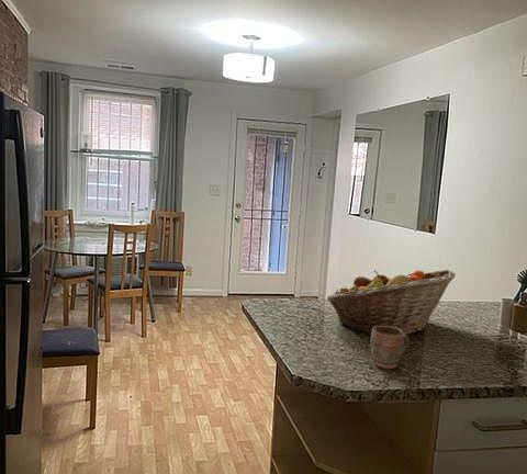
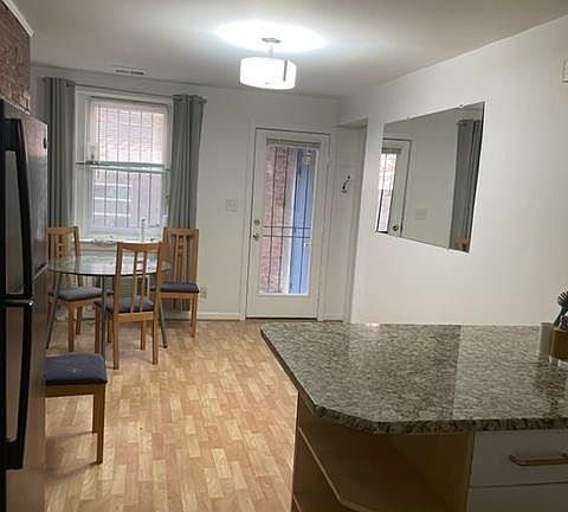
- fruit basket [326,269,457,336]
- mug [370,326,410,370]
